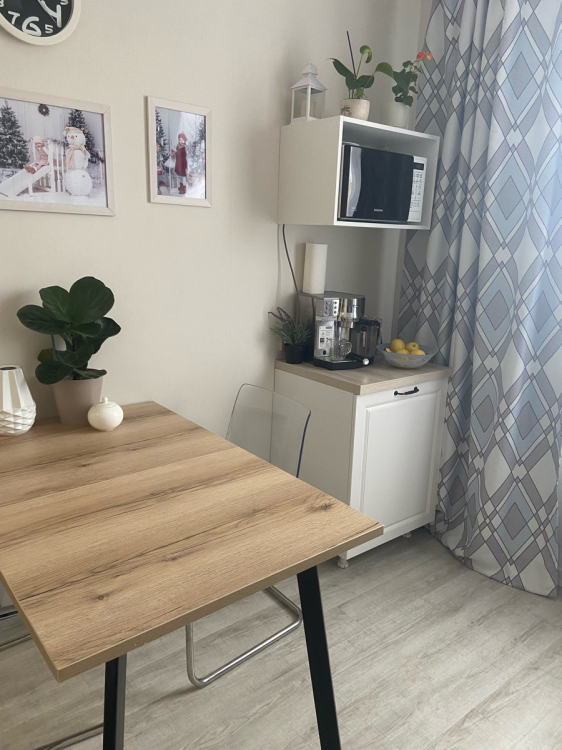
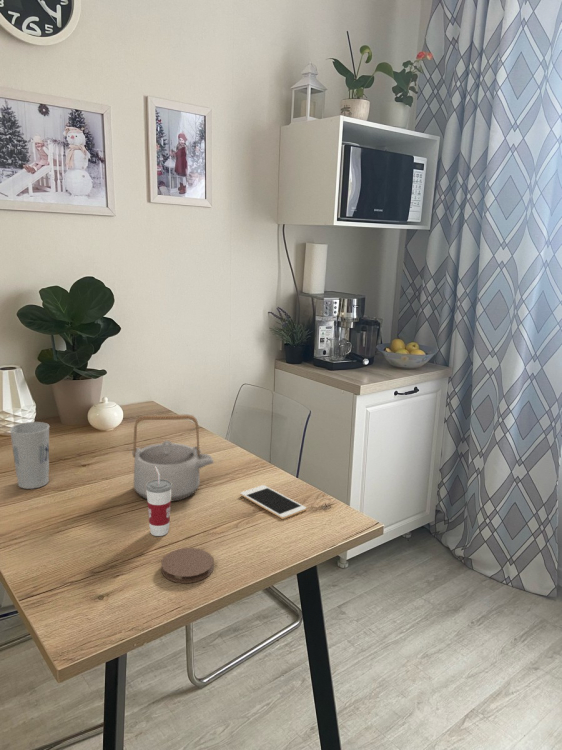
+ teapot [131,413,215,503]
+ cell phone [239,484,307,520]
+ cup [9,421,50,490]
+ cup [146,466,172,537]
+ coaster [160,547,215,584]
